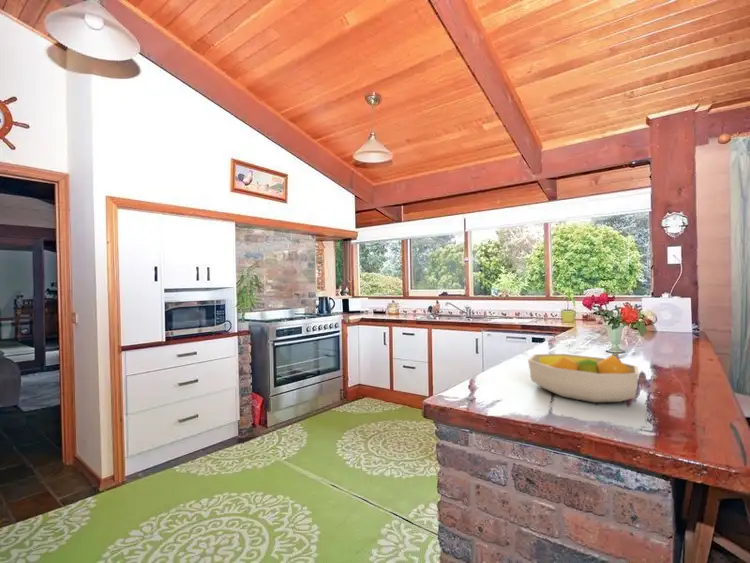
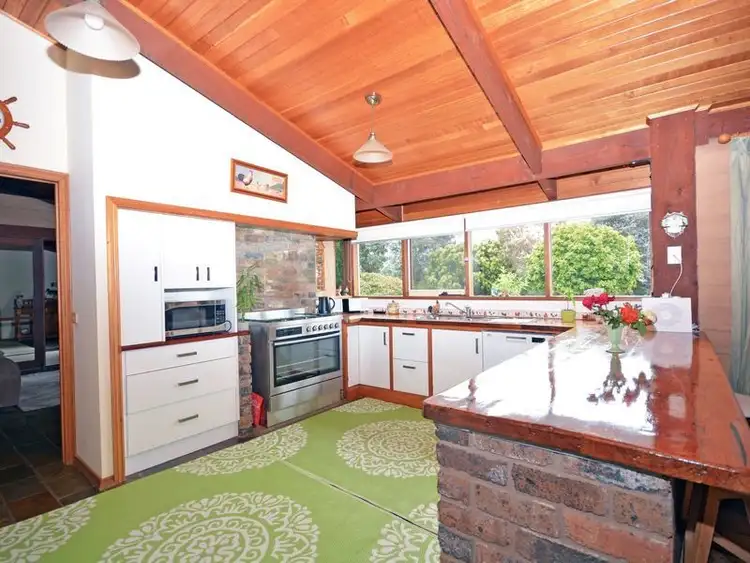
- fruit bowl [527,353,640,403]
